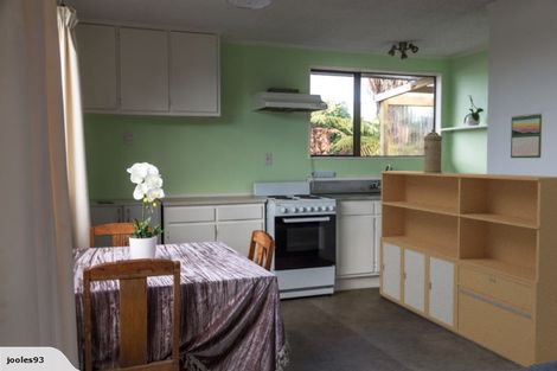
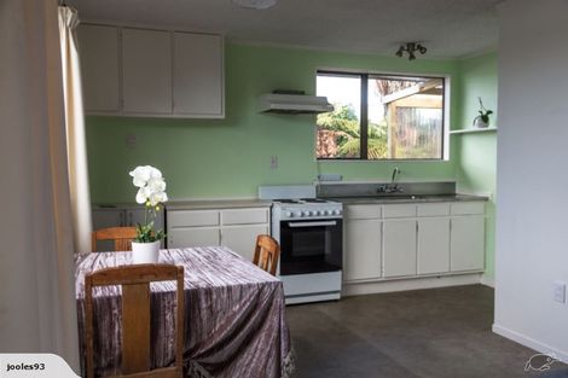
- water filter [423,128,443,173]
- calendar [510,111,543,159]
- storage cabinet [379,169,557,369]
